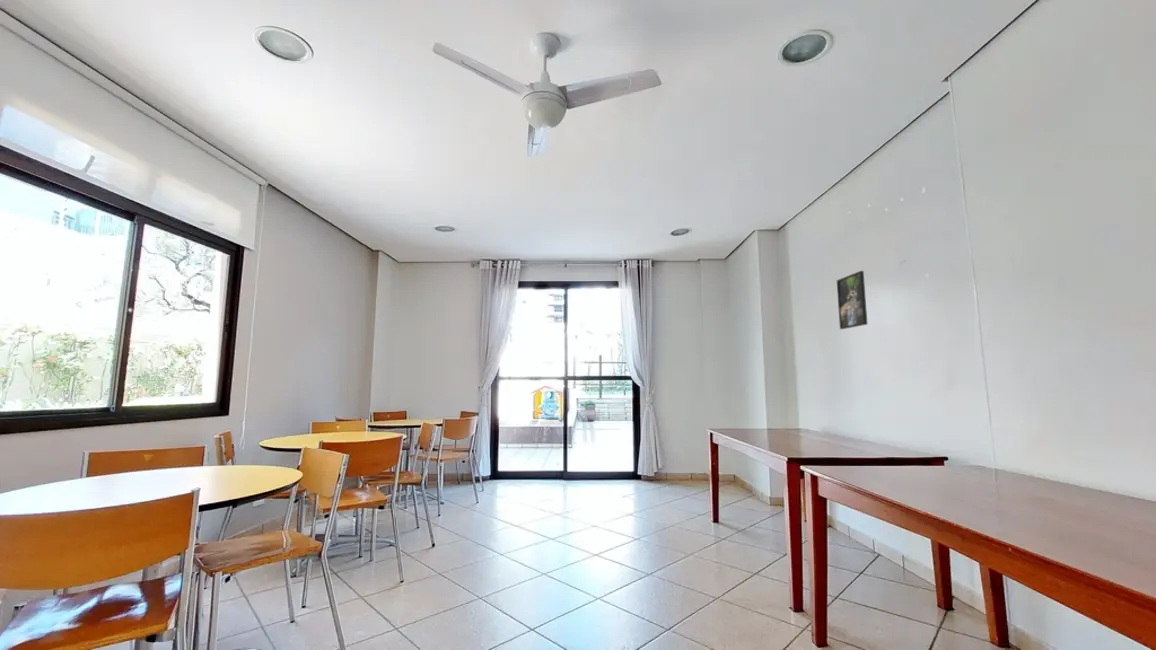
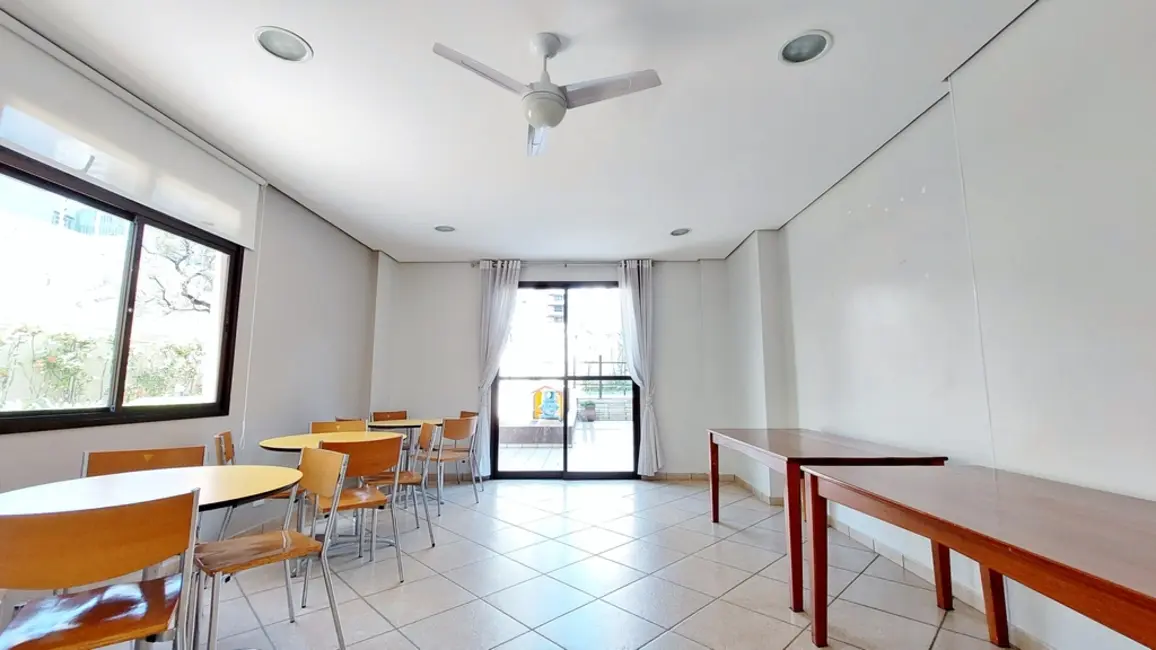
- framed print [836,270,868,330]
